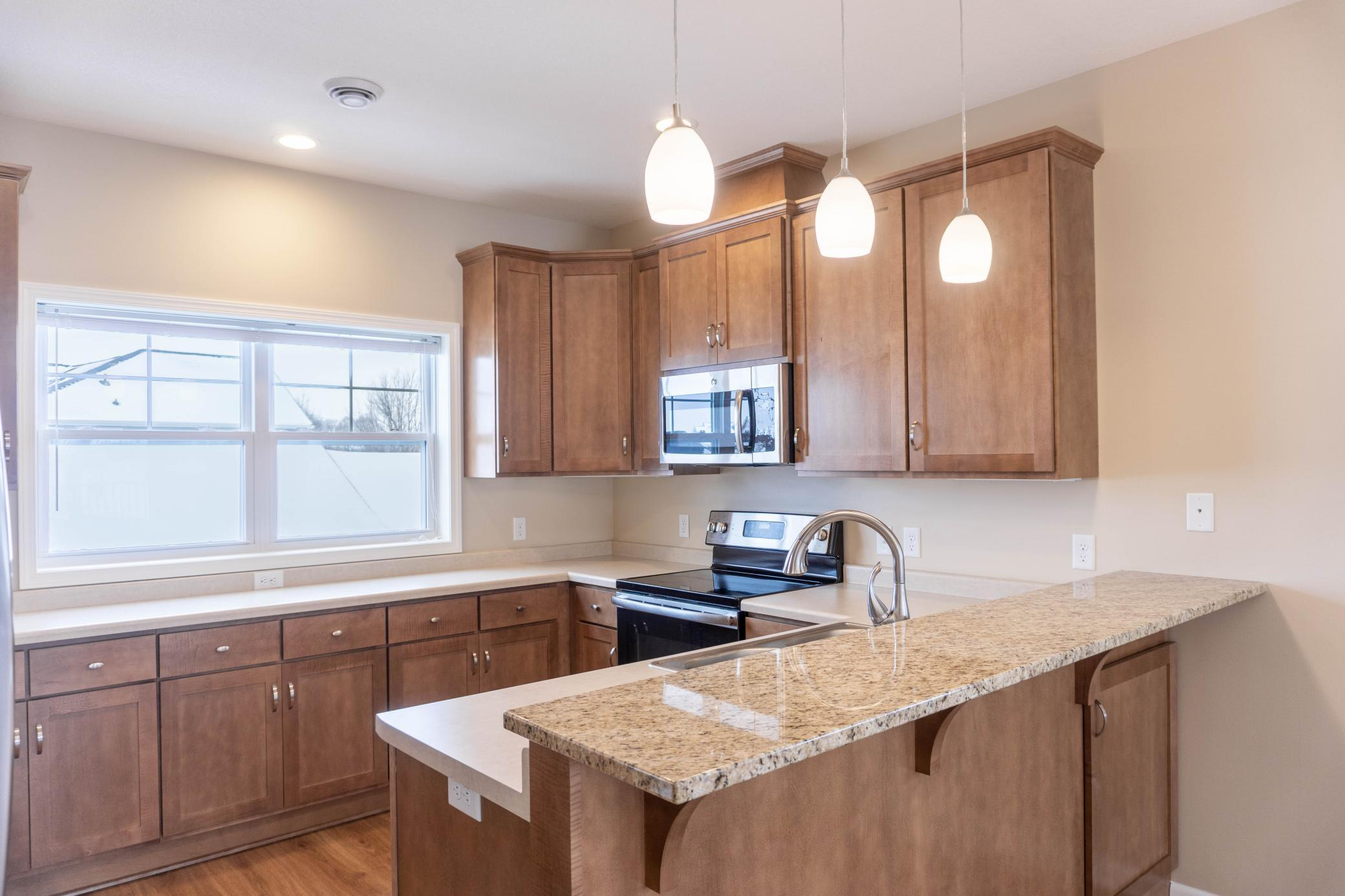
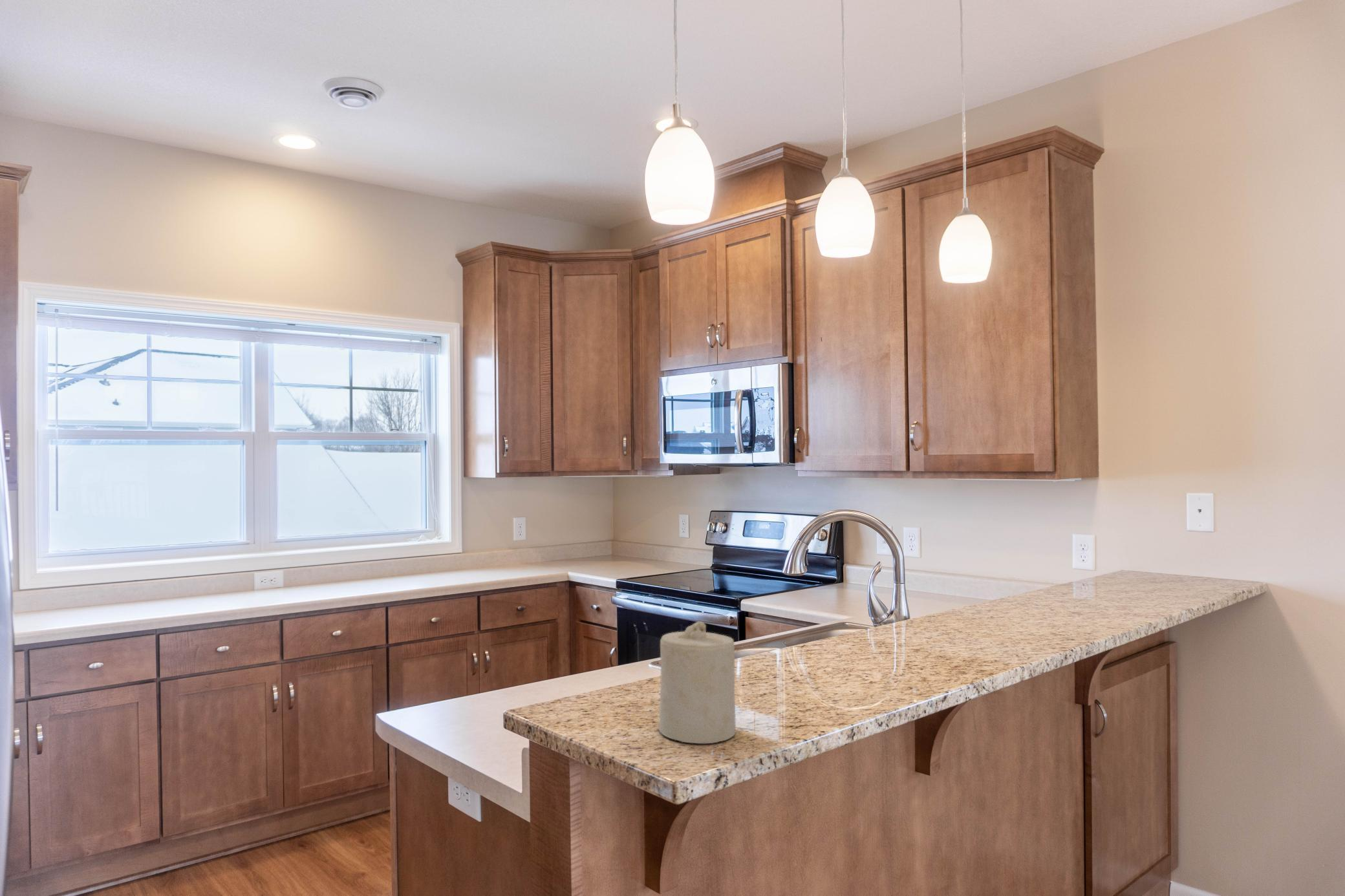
+ candle [658,621,737,744]
